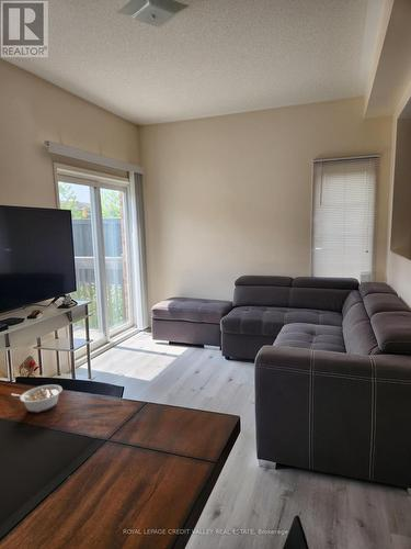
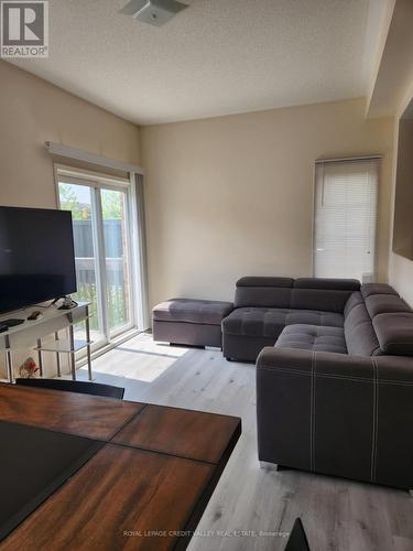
- legume [10,383,64,413]
